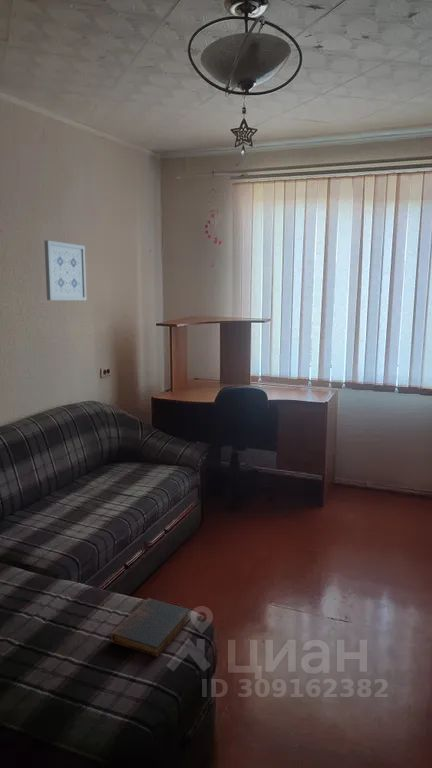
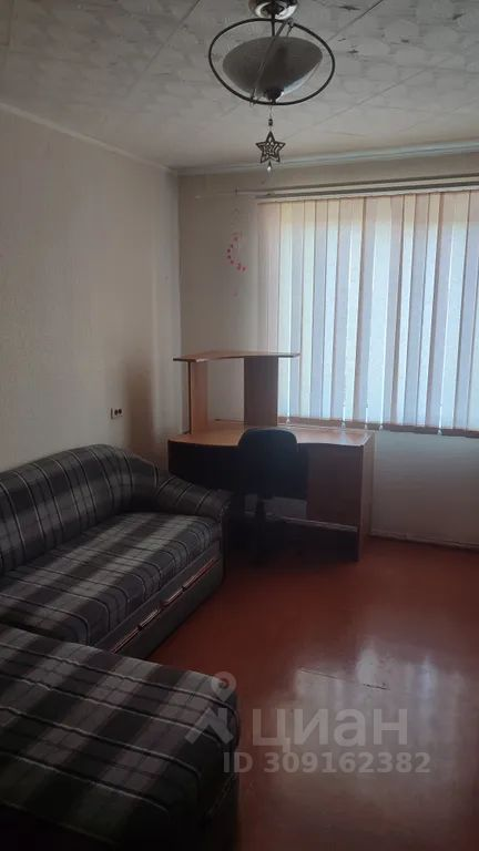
- wall art [43,239,88,301]
- book [110,597,192,658]
